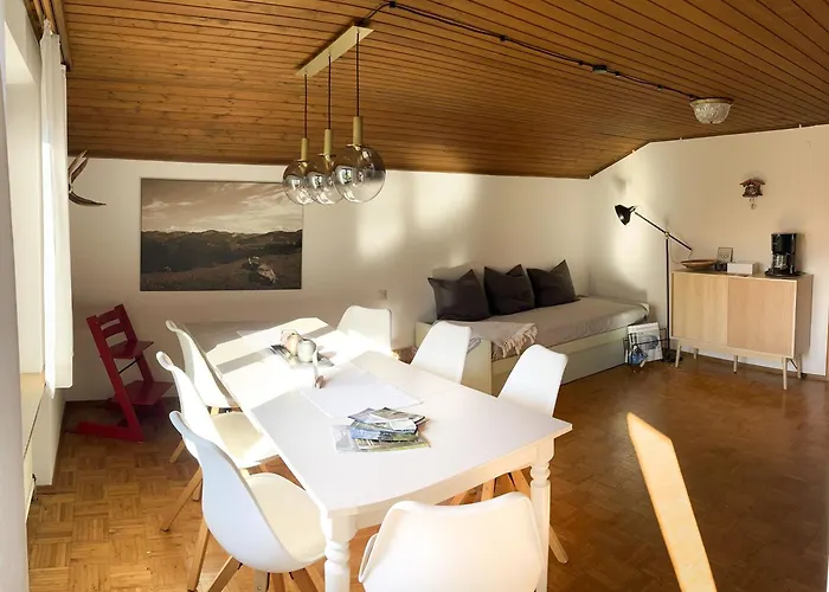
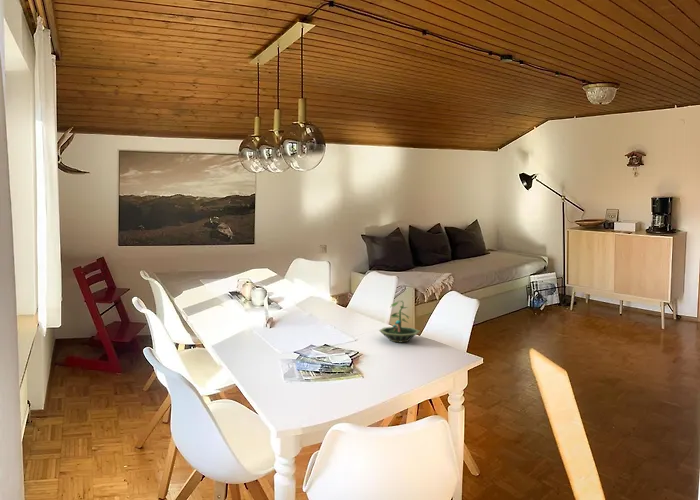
+ terrarium [378,300,421,344]
